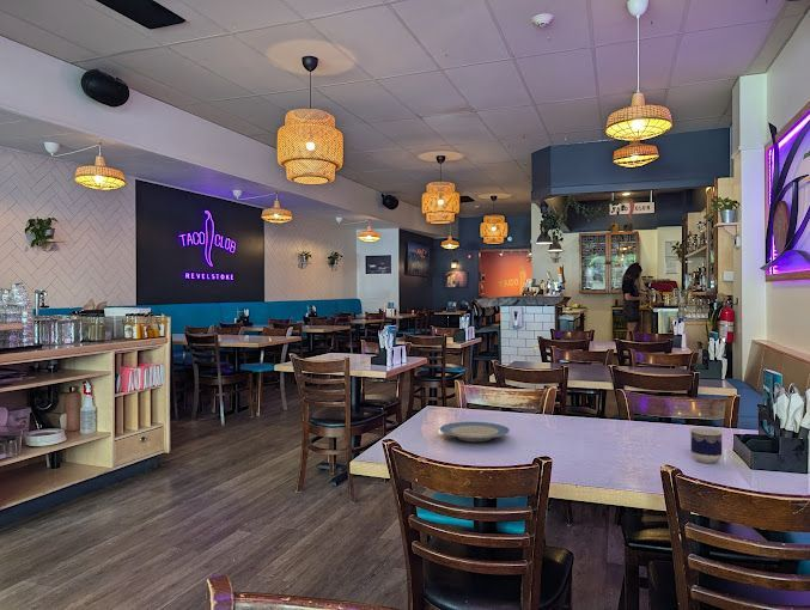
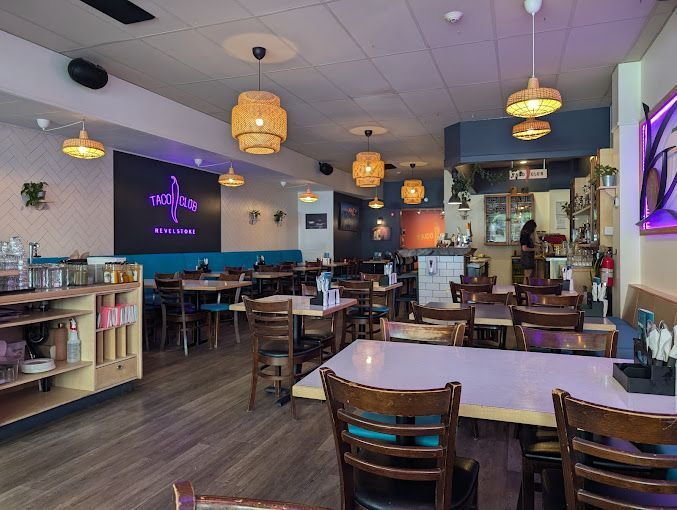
- plate [439,421,511,443]
- cup [689,426,724,464]
